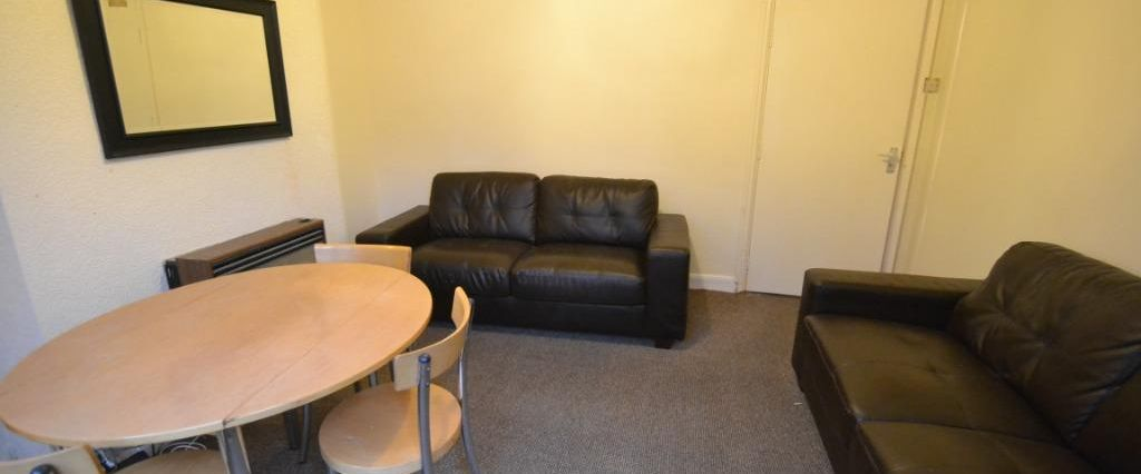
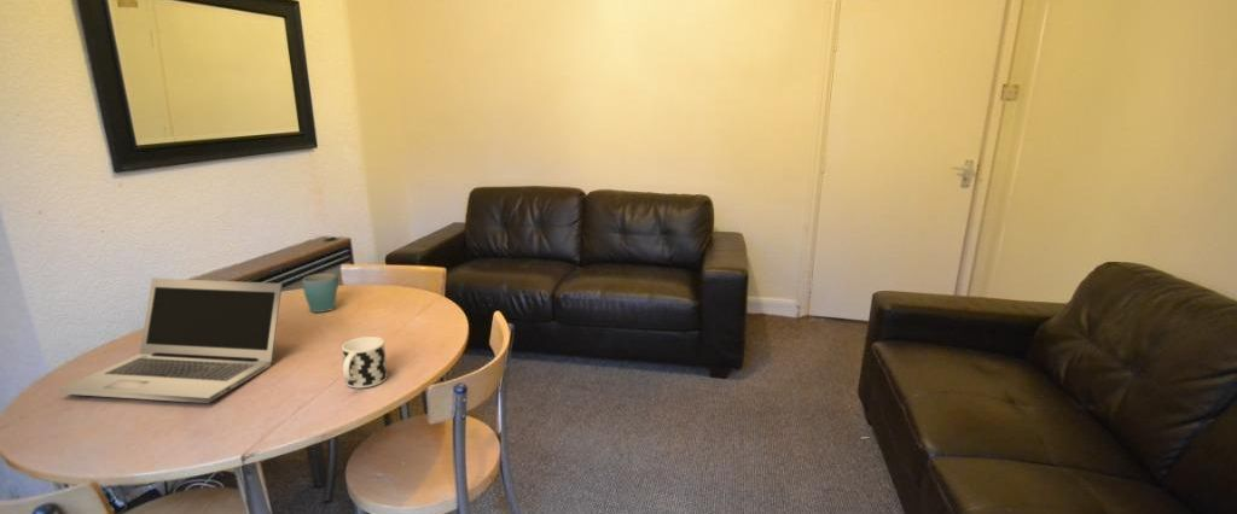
+ mug [301,273,341,314]
+ cup [341,335,388,390]
+ laptop [57,278,284,404]
